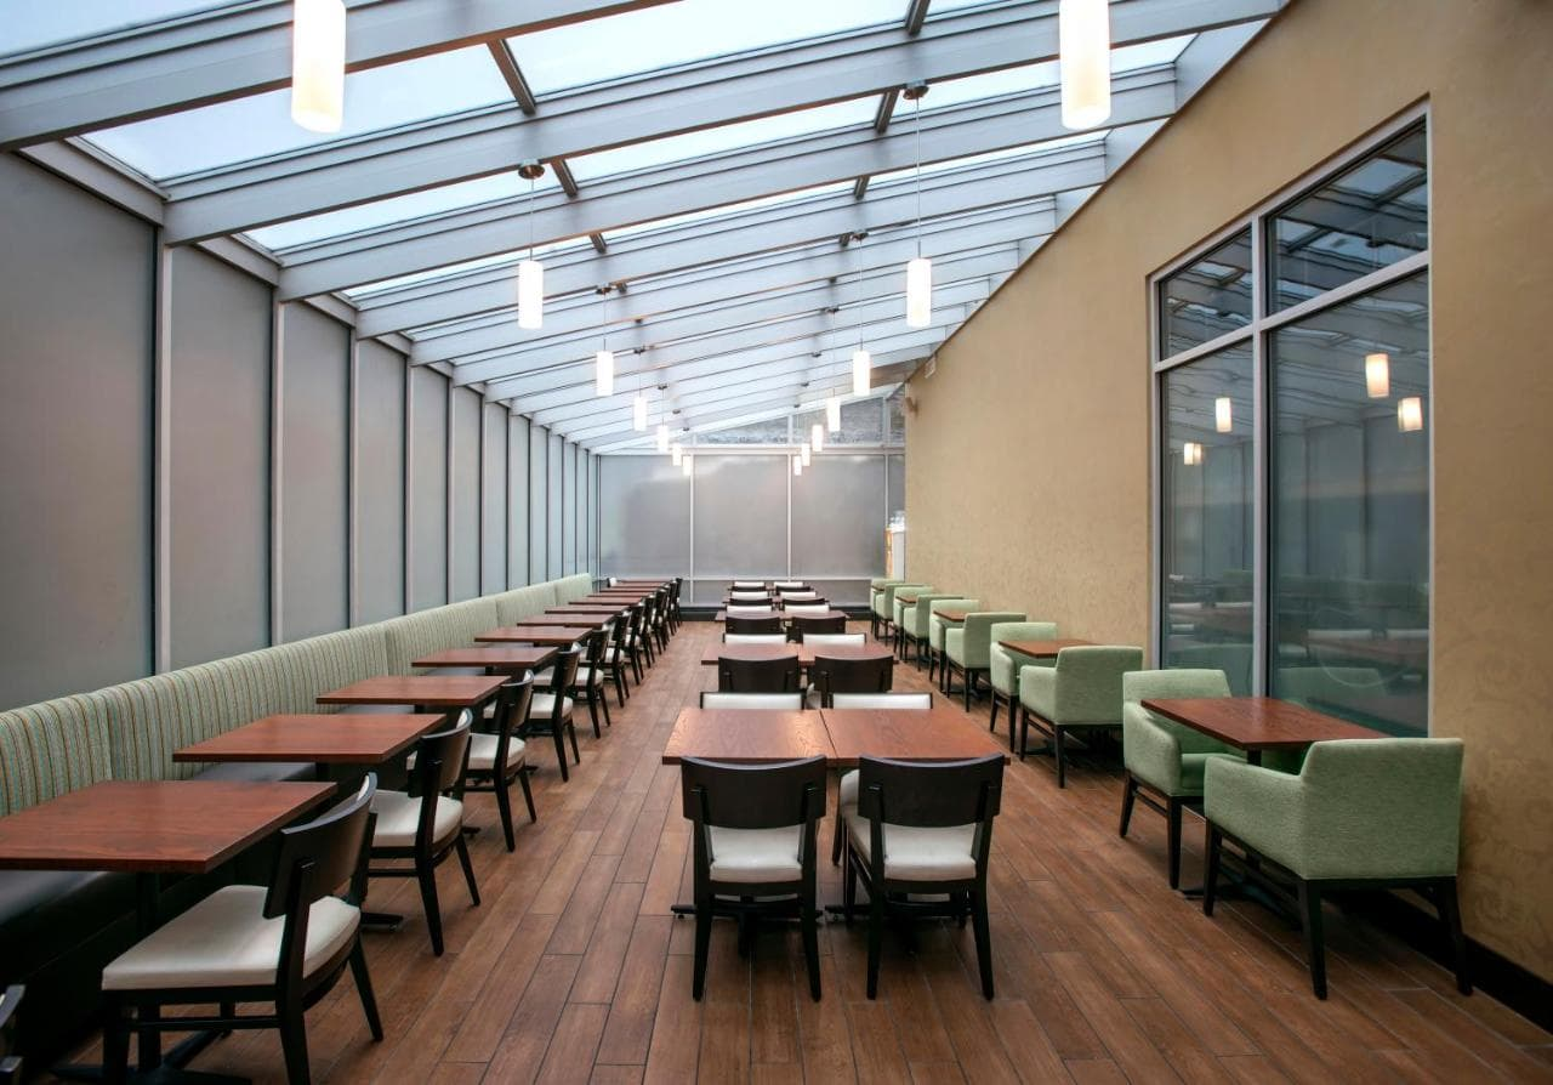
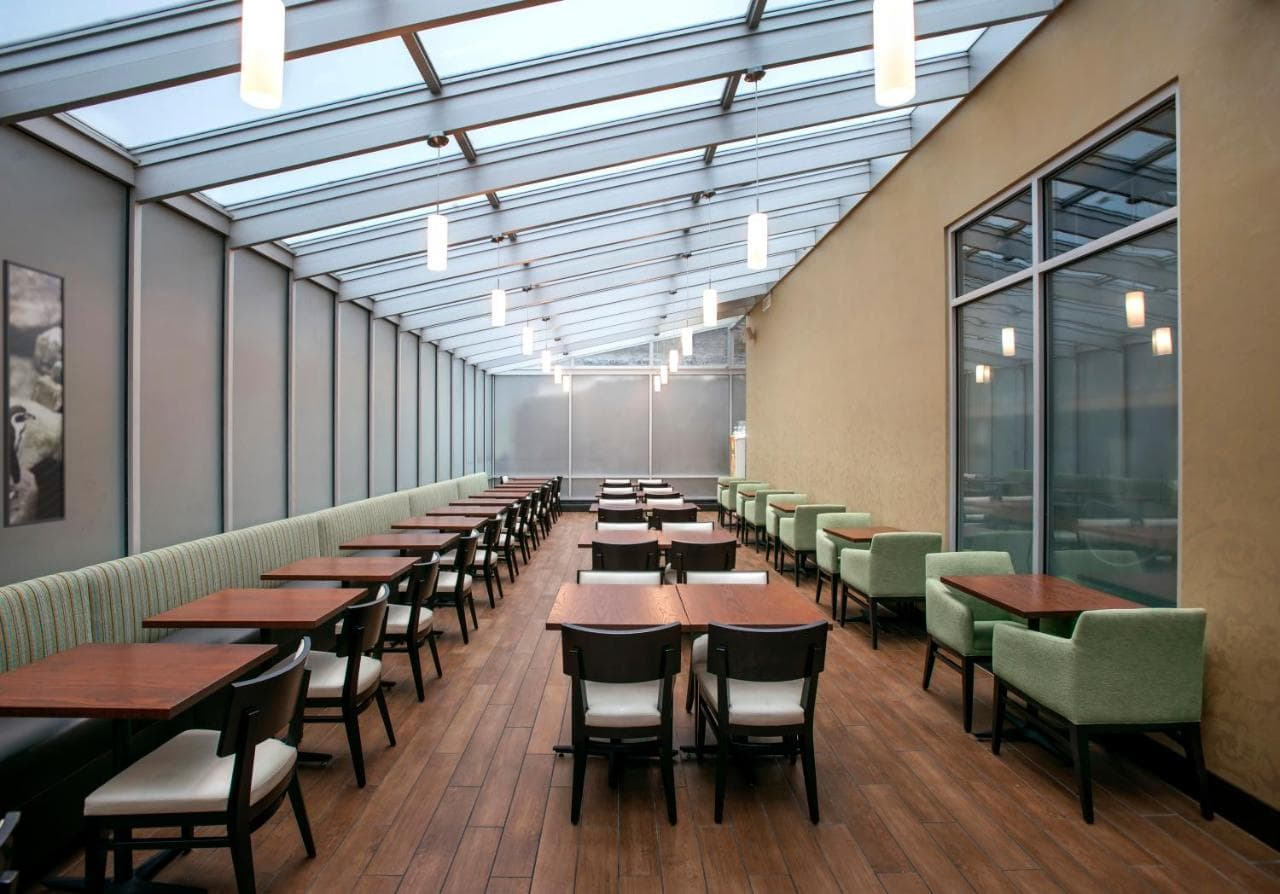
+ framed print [1,258,67,529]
